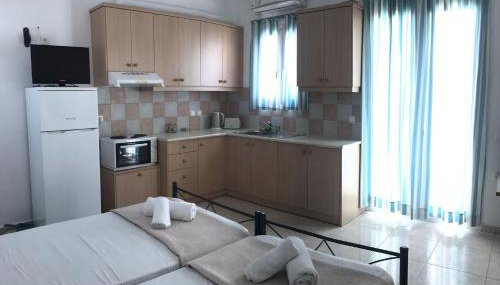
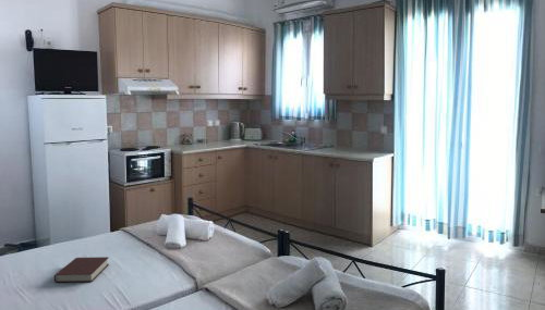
+ book [53,256,110,284]
